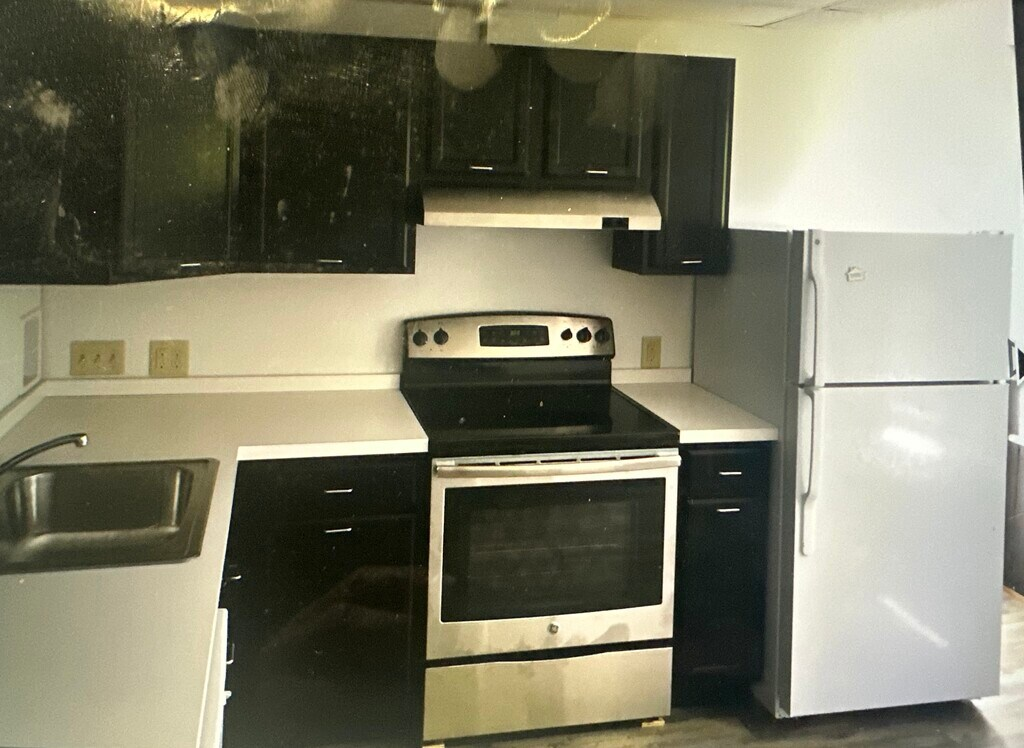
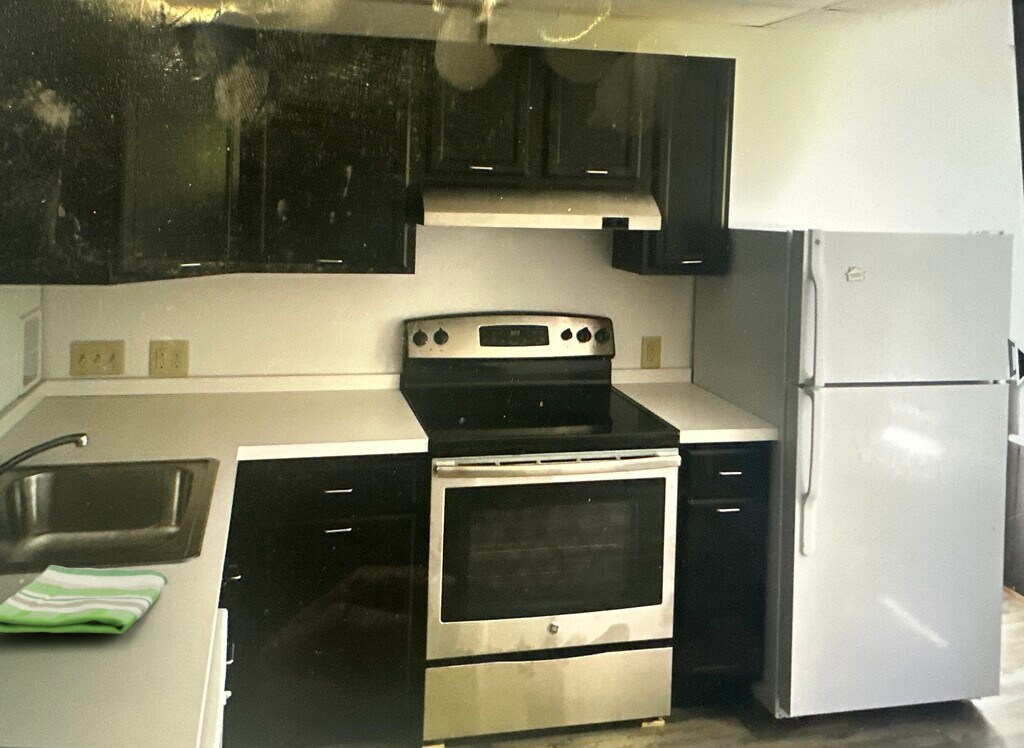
+ dish towel [0,564,168,635]
